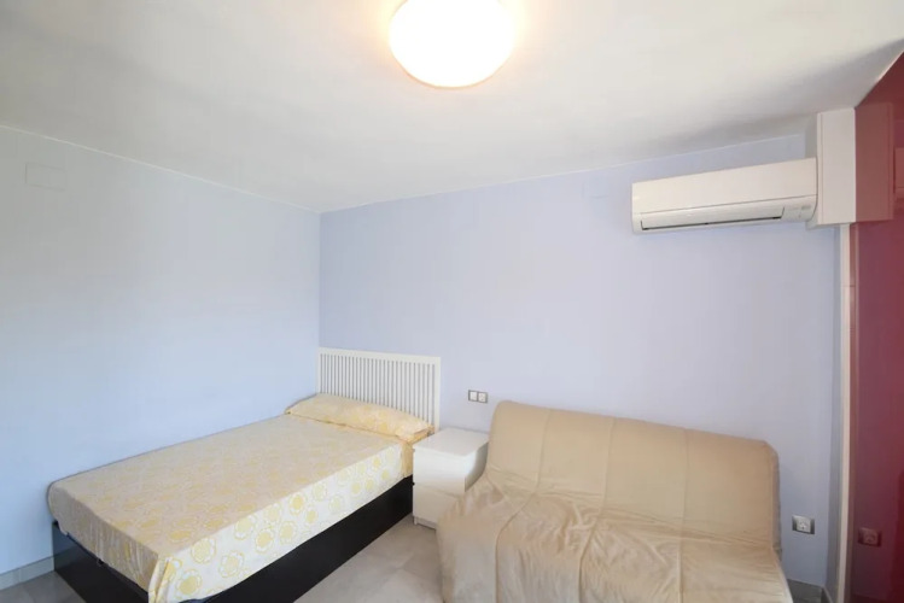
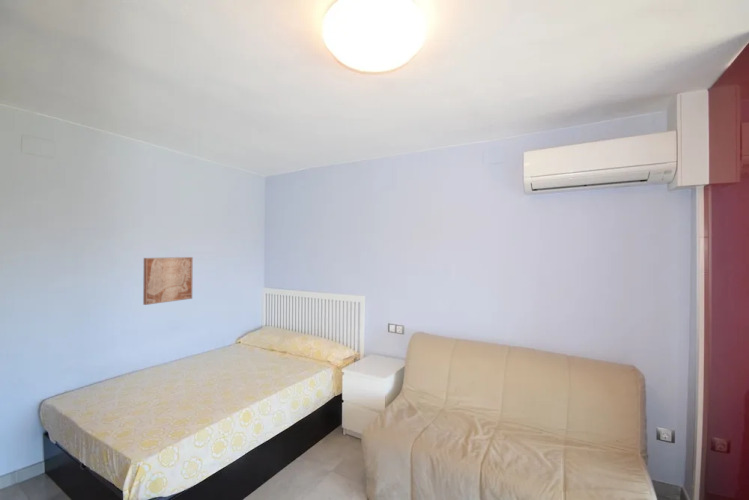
+ wall art [142,256,194,306]
